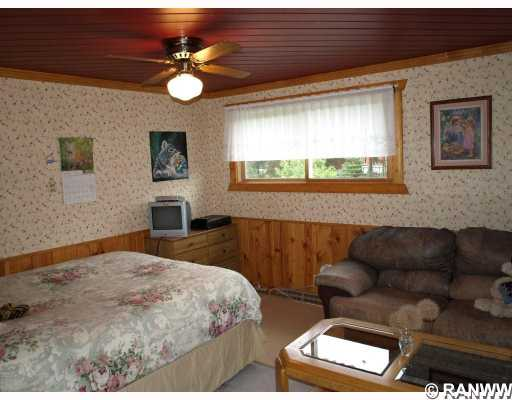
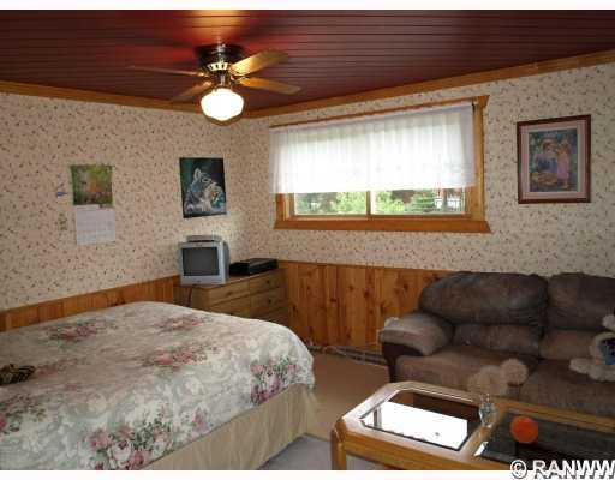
+ fruit [509,415,539,445]
